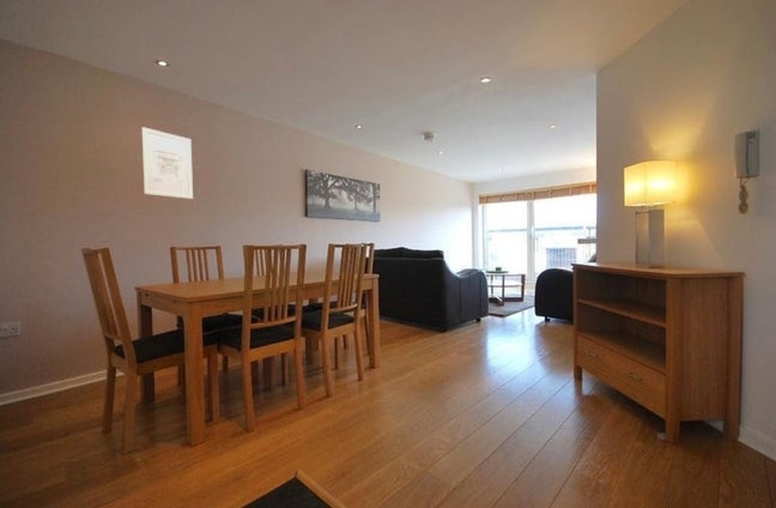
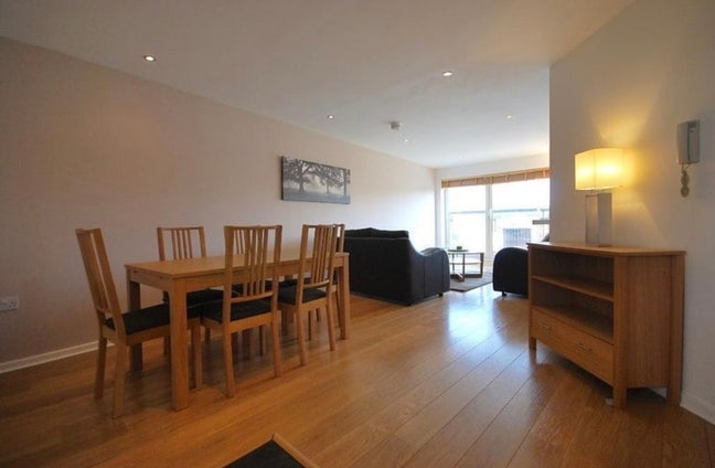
- wall art [141,126,194,200]
